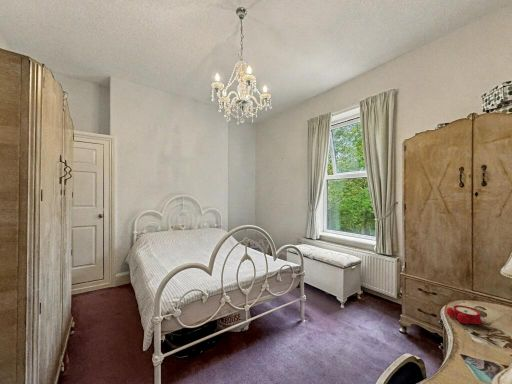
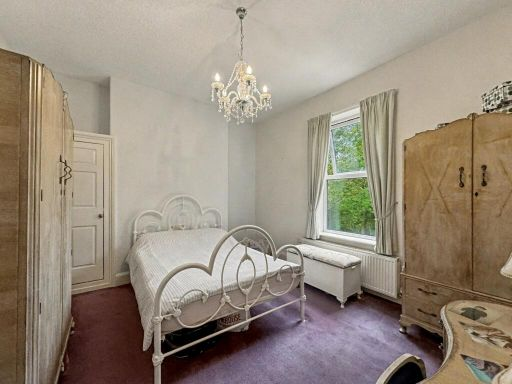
- alarm clock [446,304,487,325]
